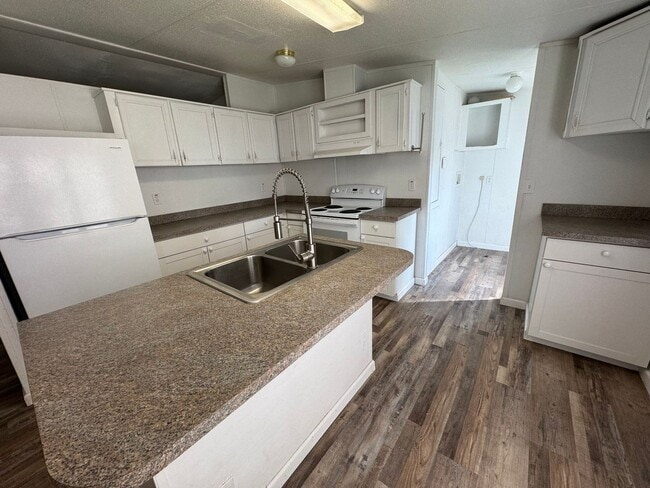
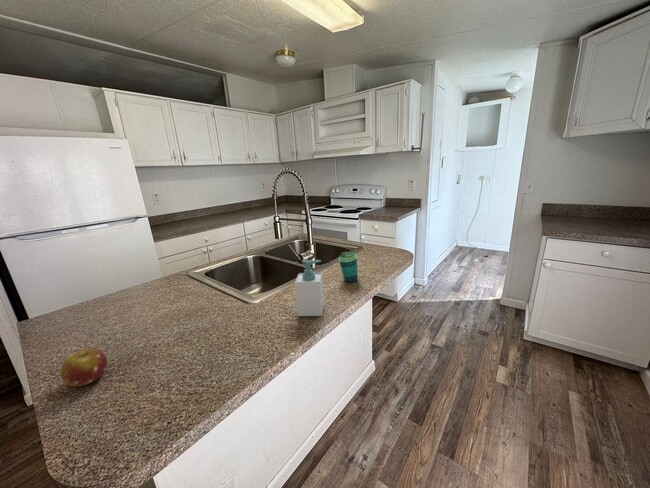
+ soap bottle [294,259,325,317]
+ fruit [60,347,108,387]
+ cup [338,251,359,283]
